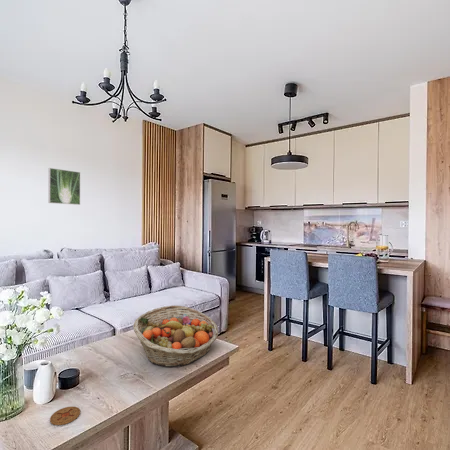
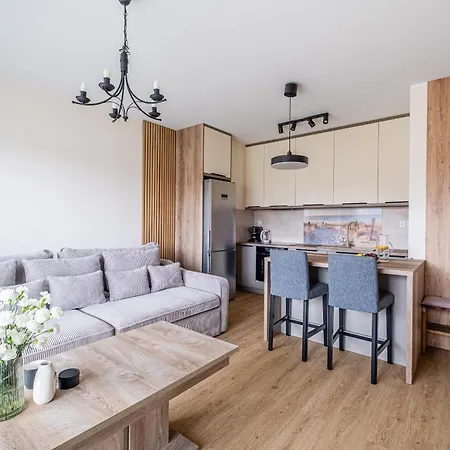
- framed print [48,167,81,206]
- coaster [49,406,81,426]
- fruit basket [132,304,219,368]
